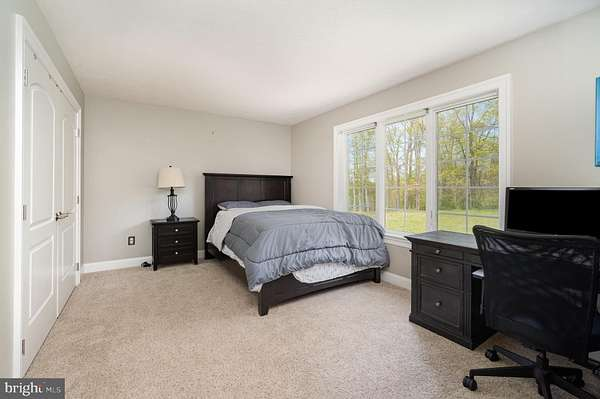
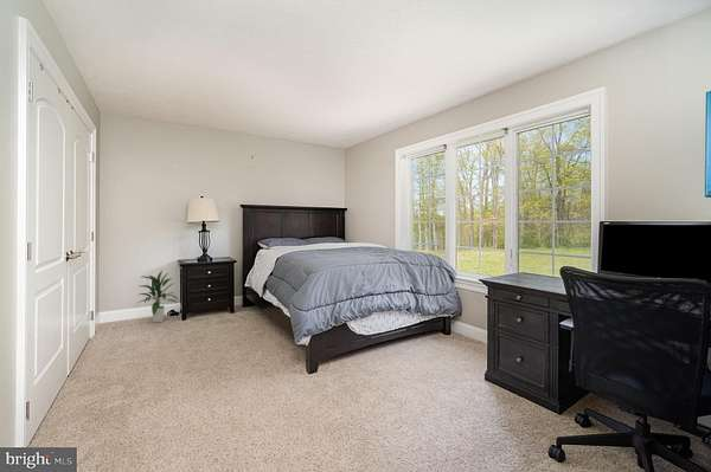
+ indoor plant [136,270,179,324]
